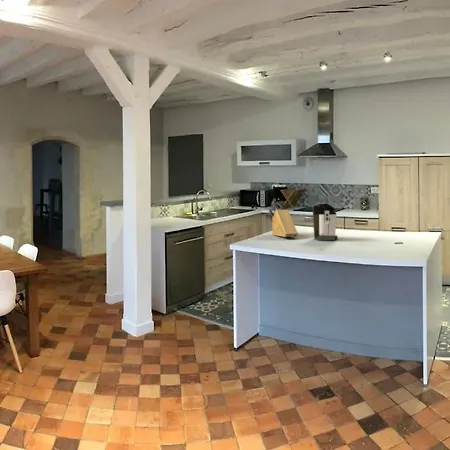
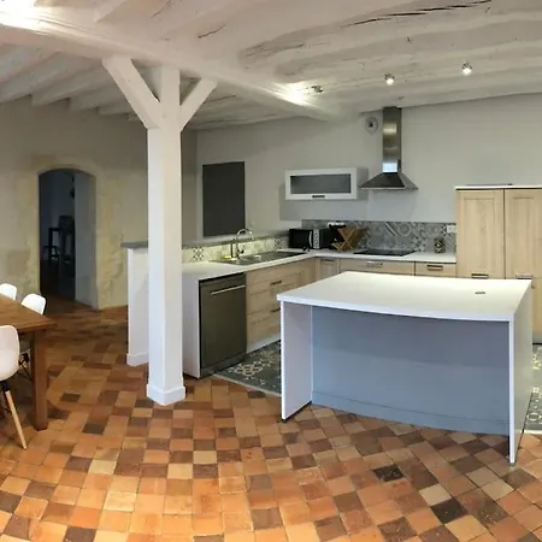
- coffee maker [312,202,339,241]
- knife block [268,198,299,238]
